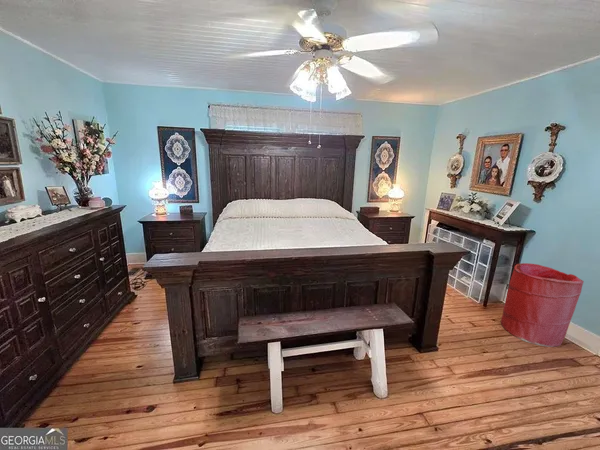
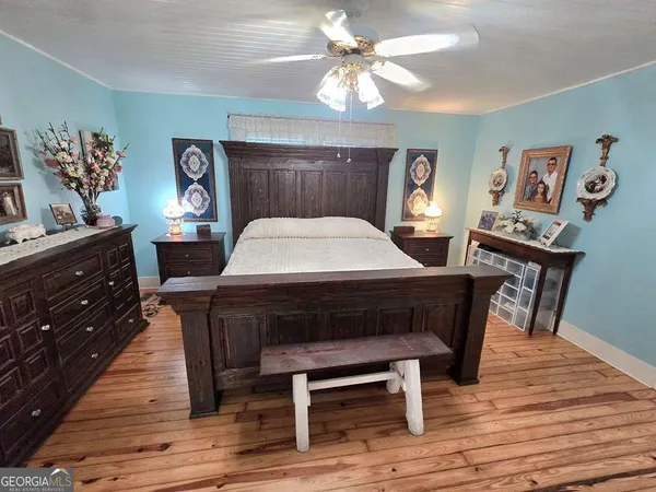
- laundry hamper [500,262,585,348]
